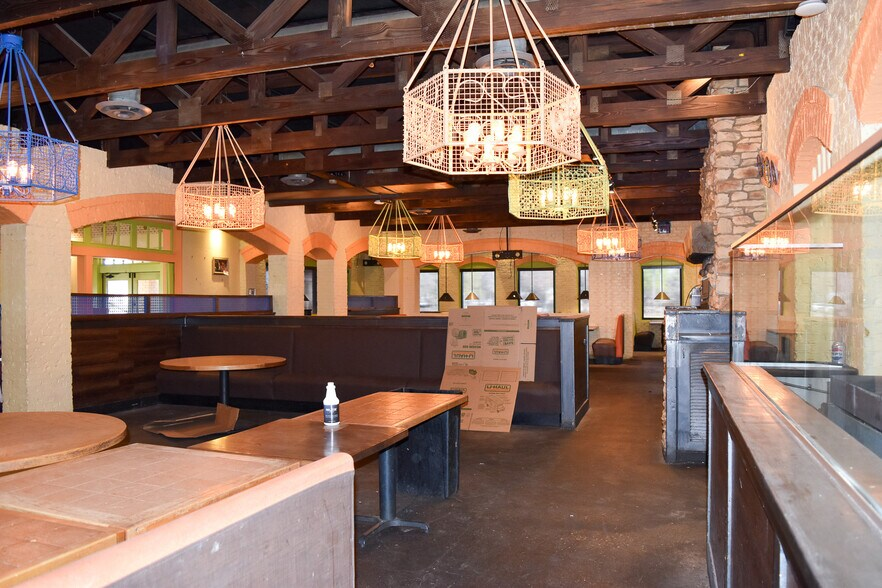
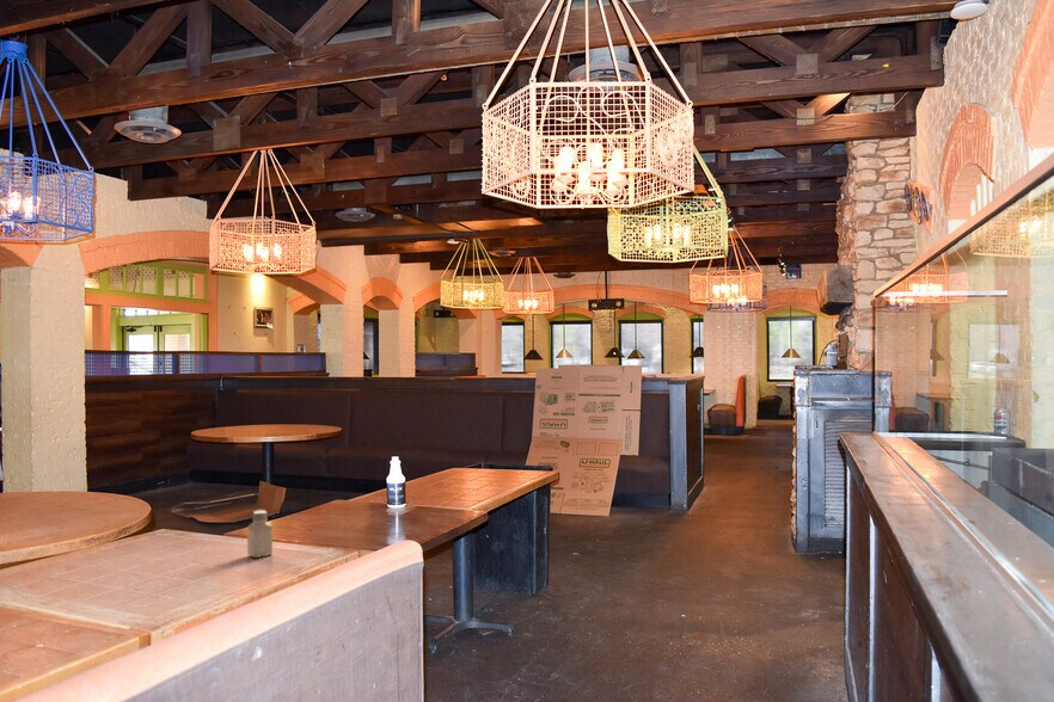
+ saltshaker [246,509,274,559]
